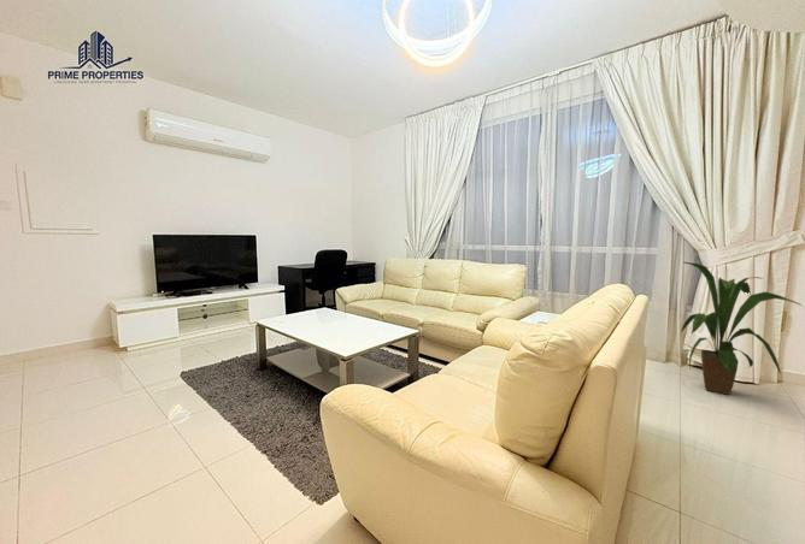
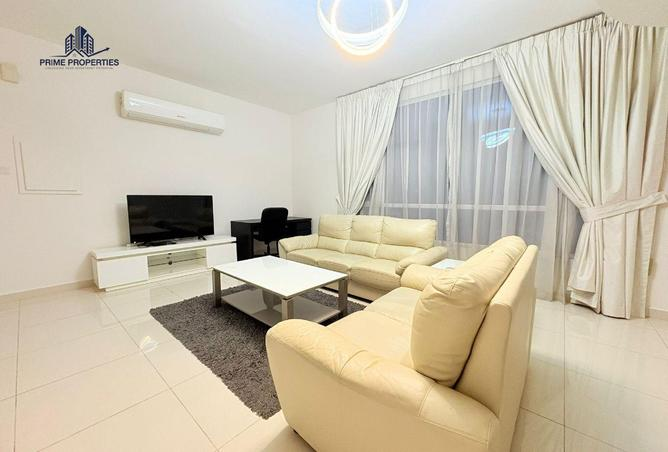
- house plant [681,261,804,396]
